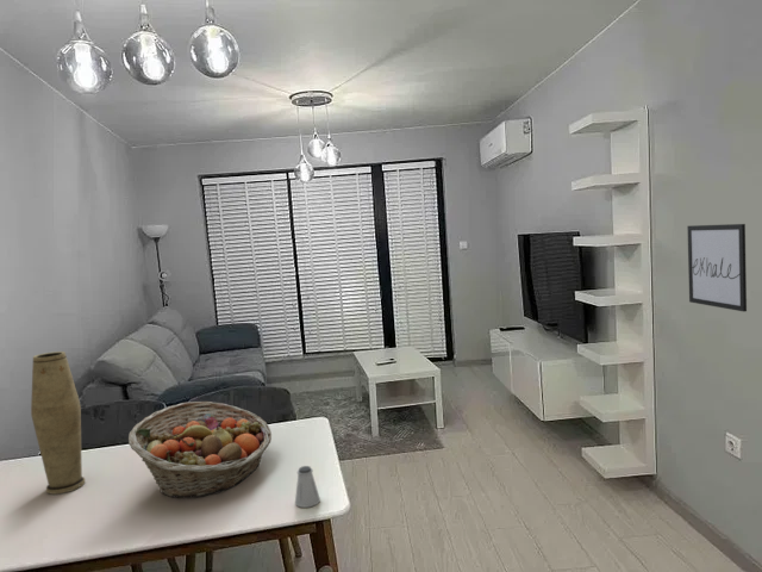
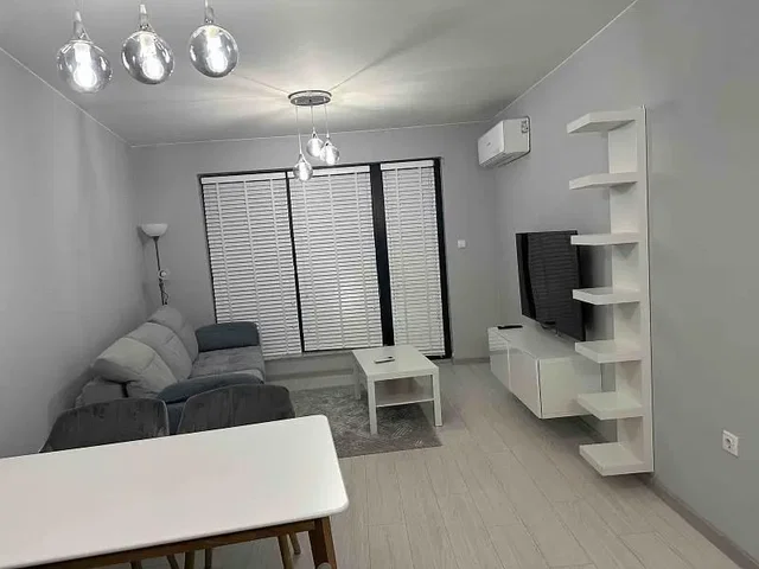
- wall art [686,223,748,312]
- saltshaker [294,465,321,509]
- fruit basket [127,400,273,499]
- vase [30,350,86,496]
